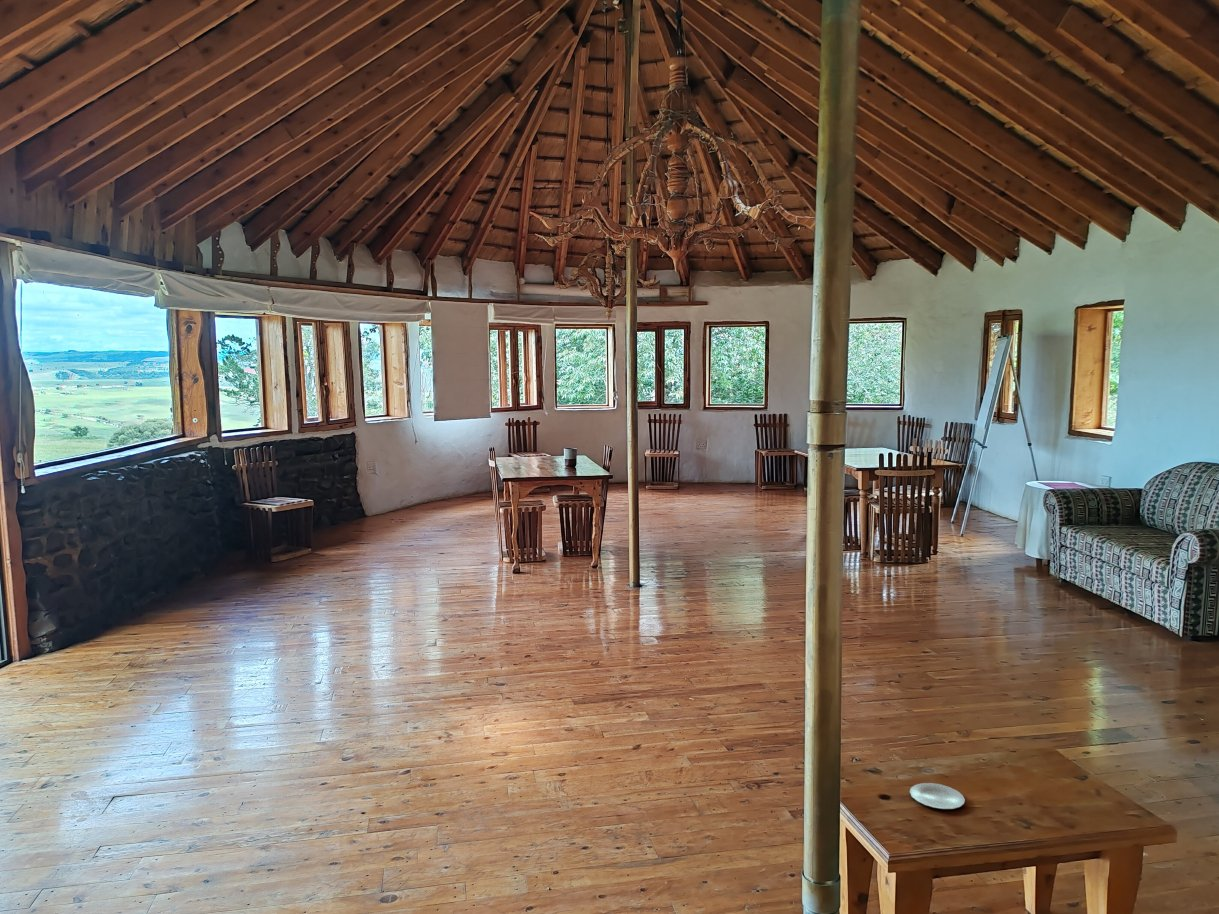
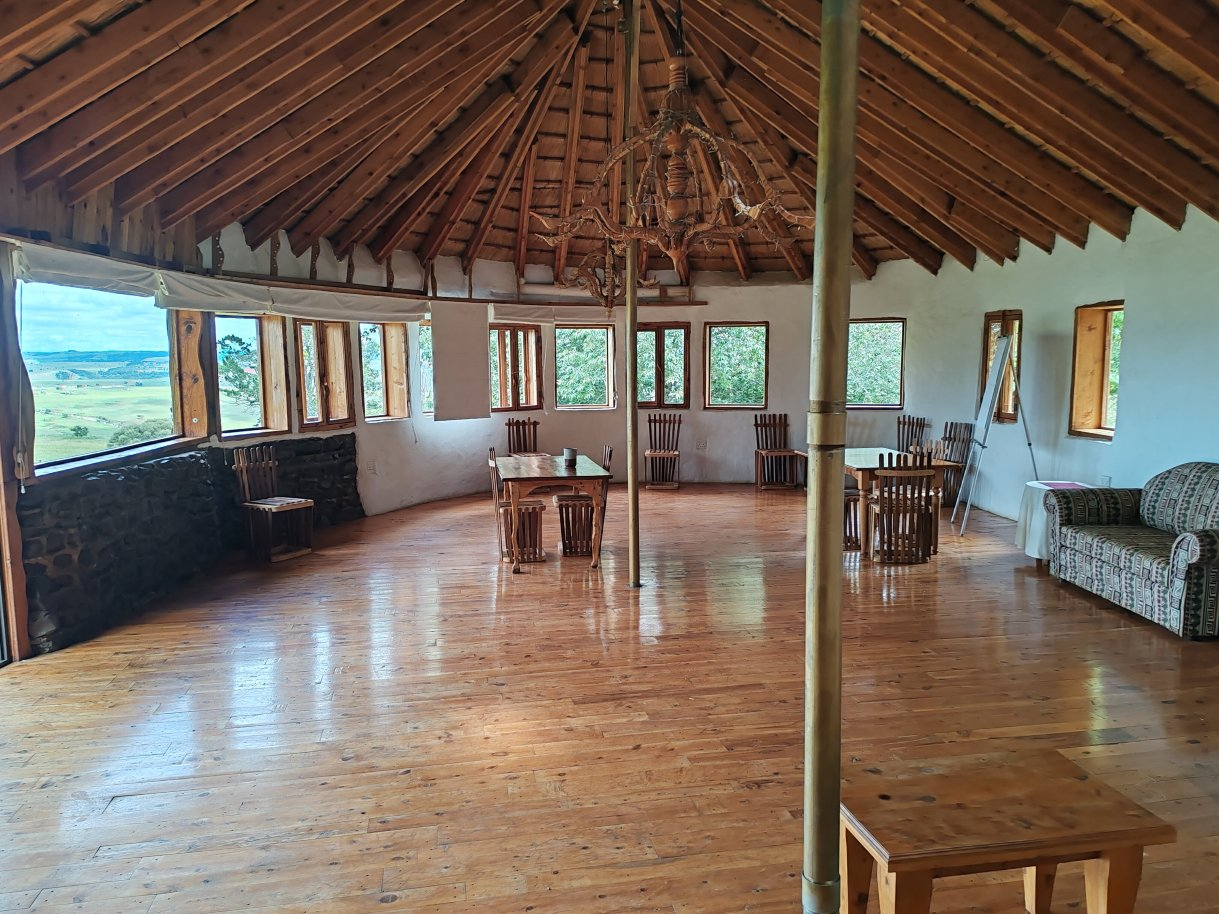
- plate [909,782,966,810]
